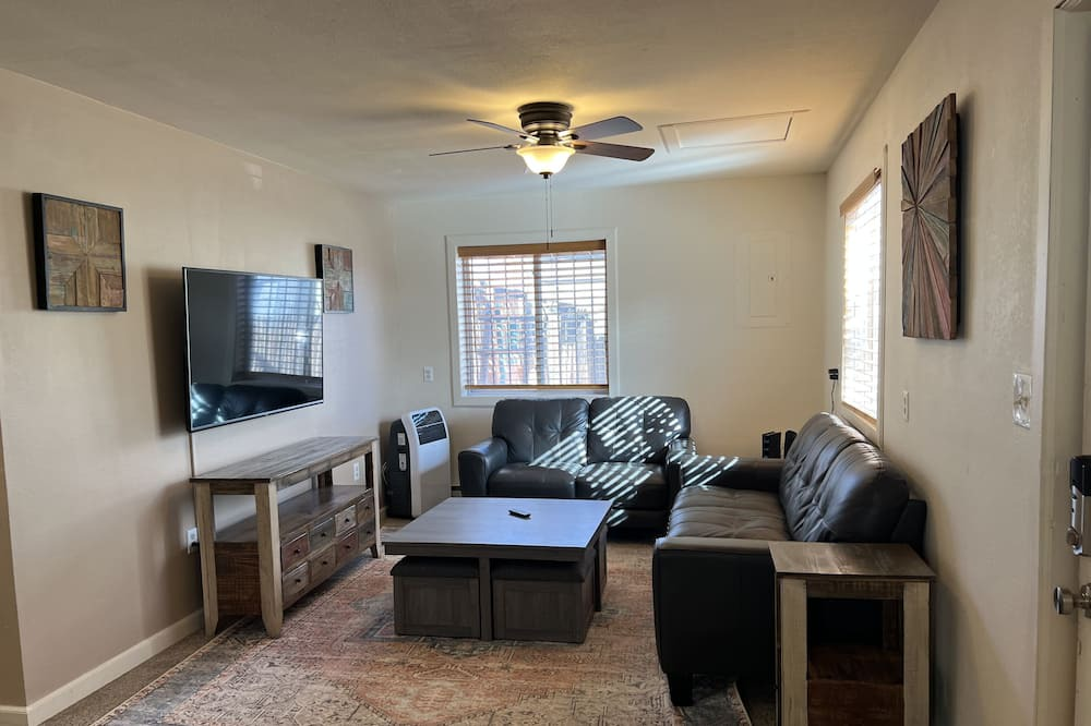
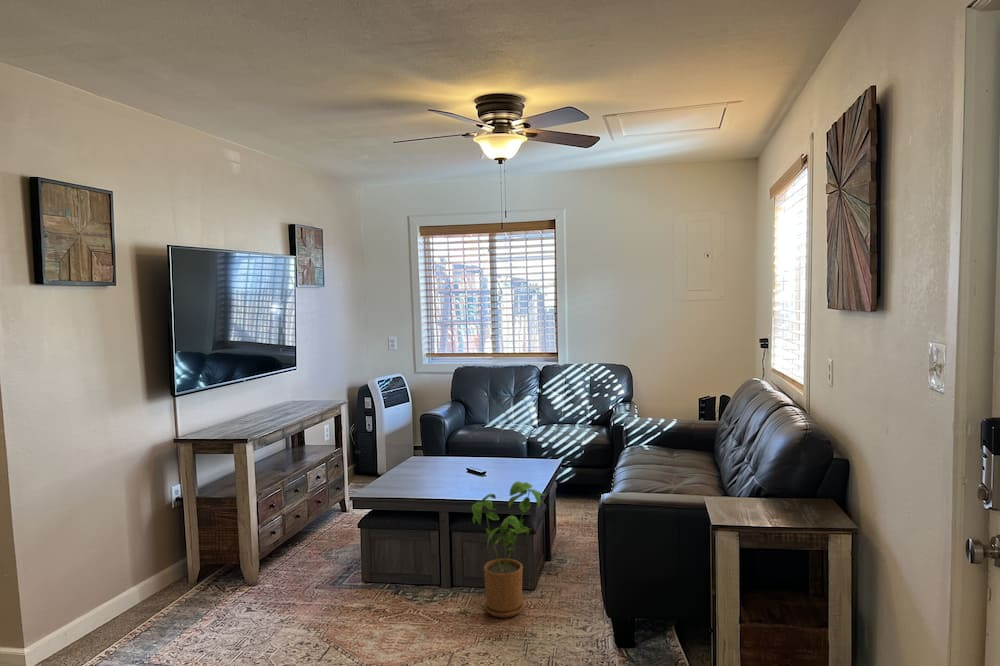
+ house plant [471,480,547,618]
